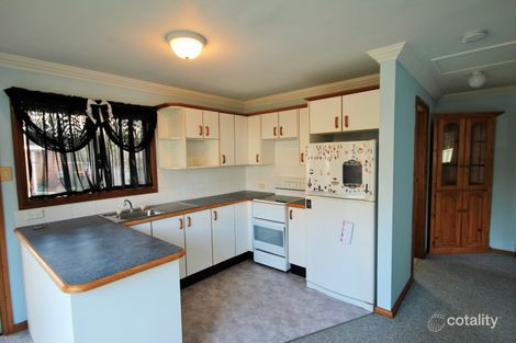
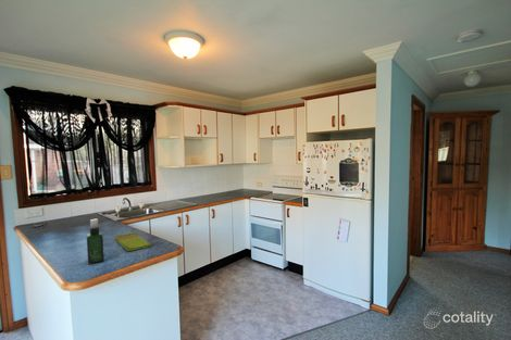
+ spray bottle [86,218,105,266]
+ dish towel [114,231,152,252]
